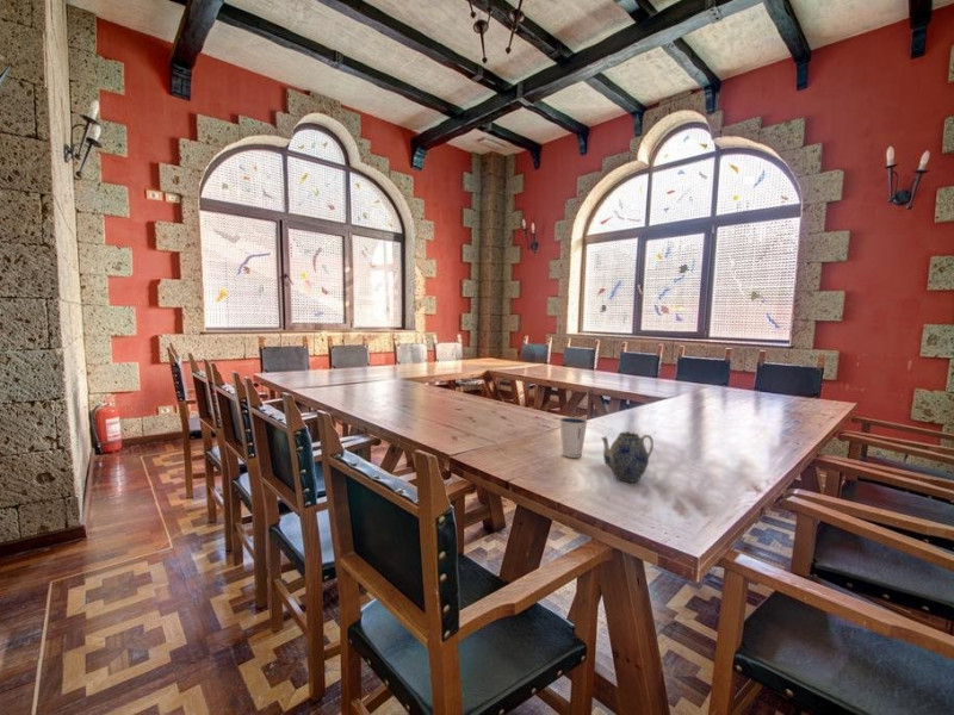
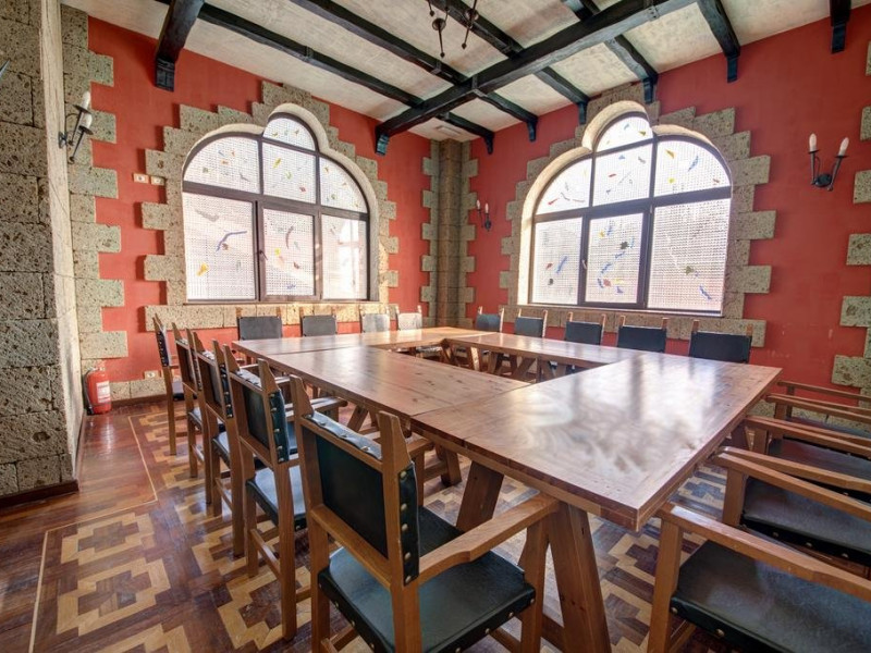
- dixie cup [558,416,589,459]
- teapot [600,430,655,483]
